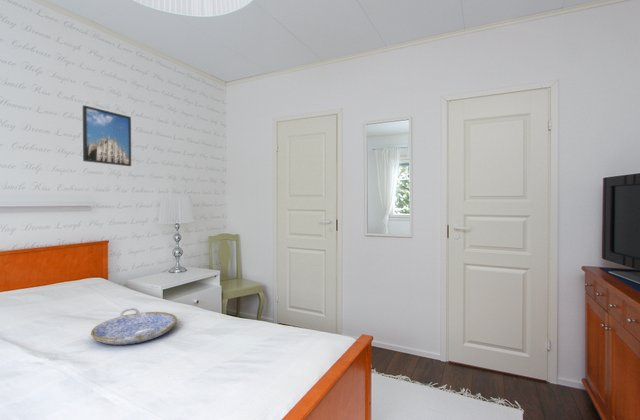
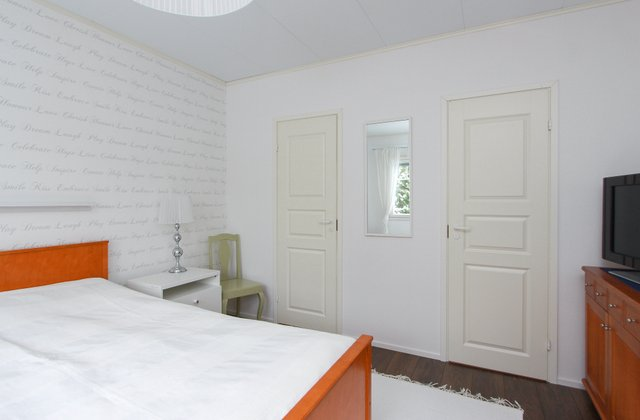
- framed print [82,104,132,167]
- serving tray [90,307,178,346]
